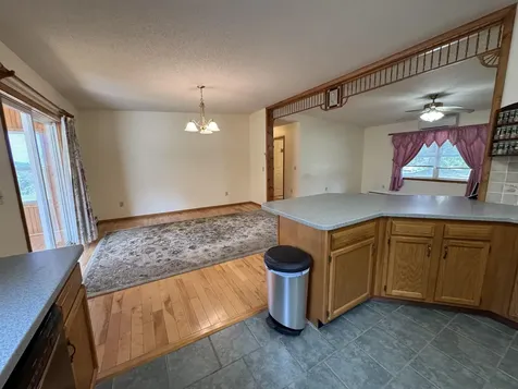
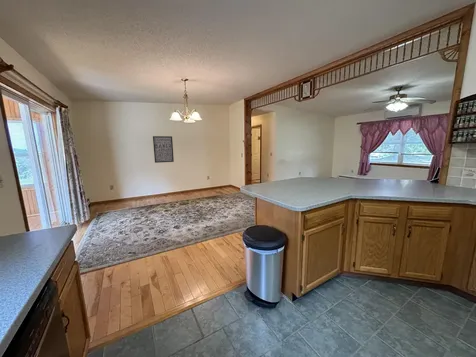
+ wall art [152,135,175,164]
